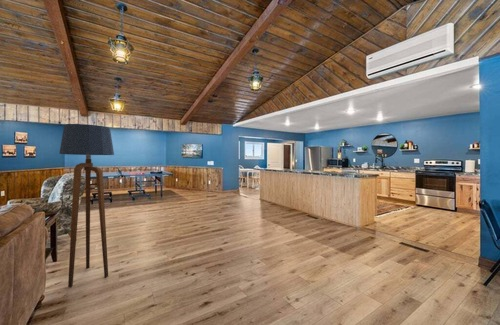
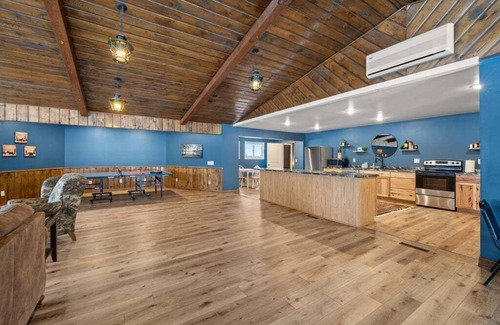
- floor lamp [58,123,115,288]
